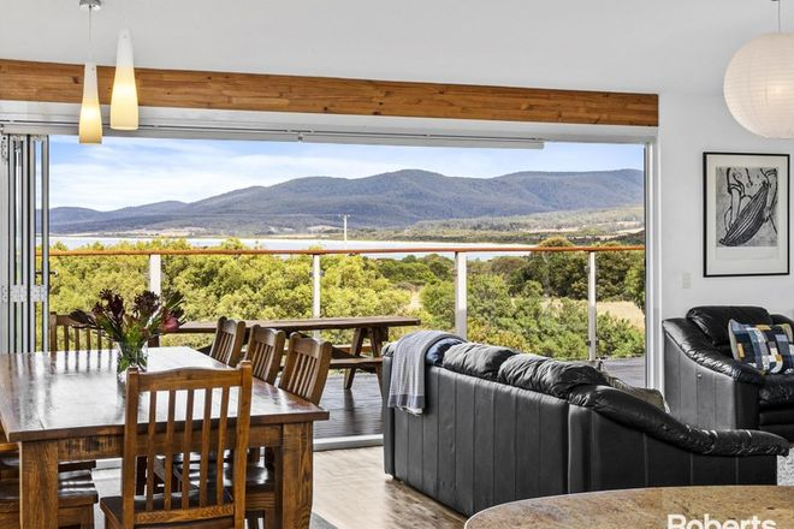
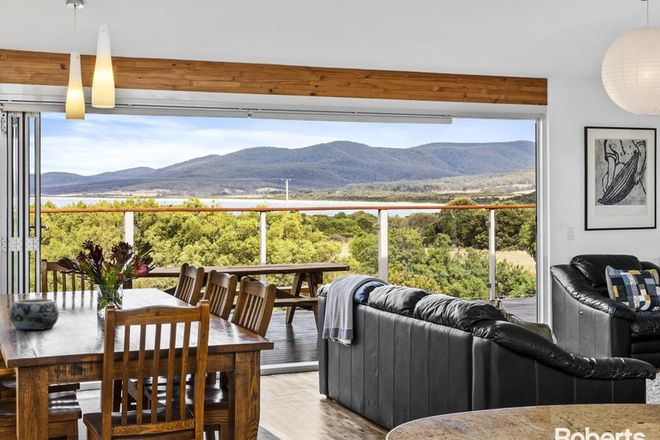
+ decorative bowl [9,298,60,331]
